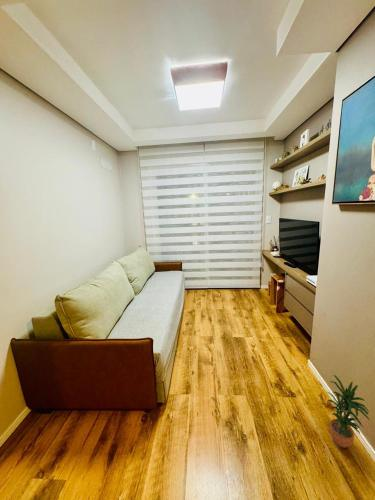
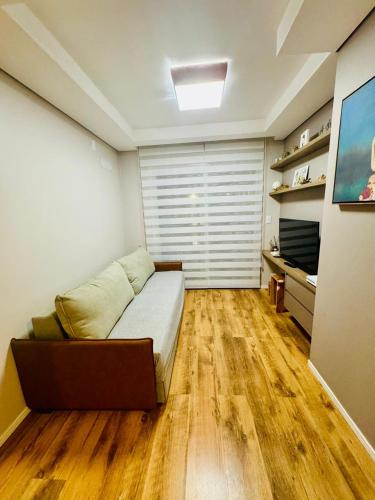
- potted plant [327,374,370,449]
